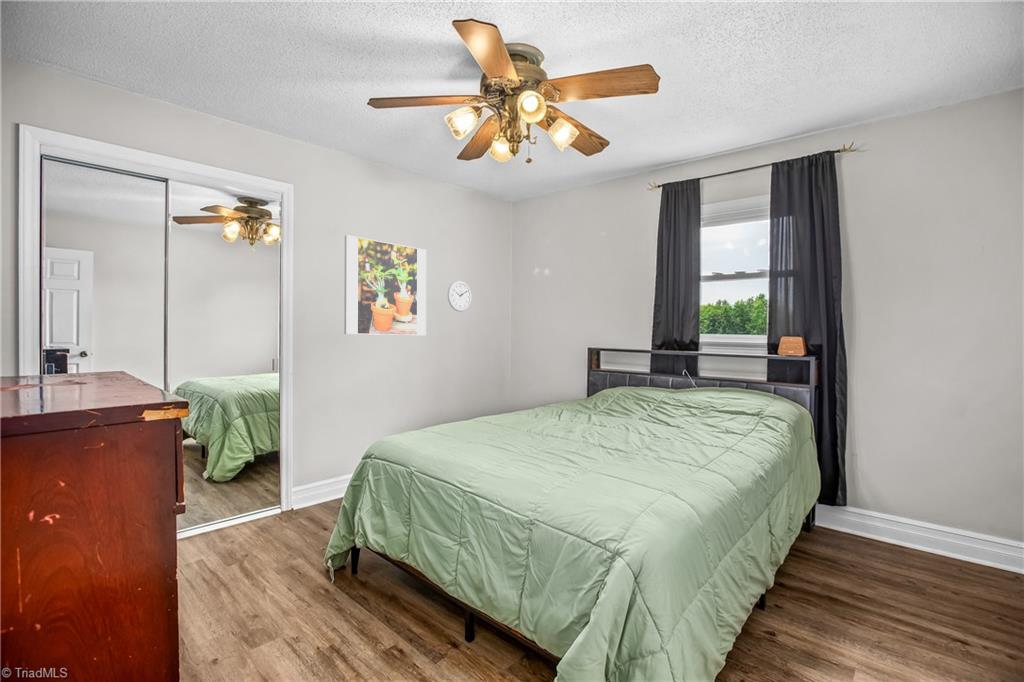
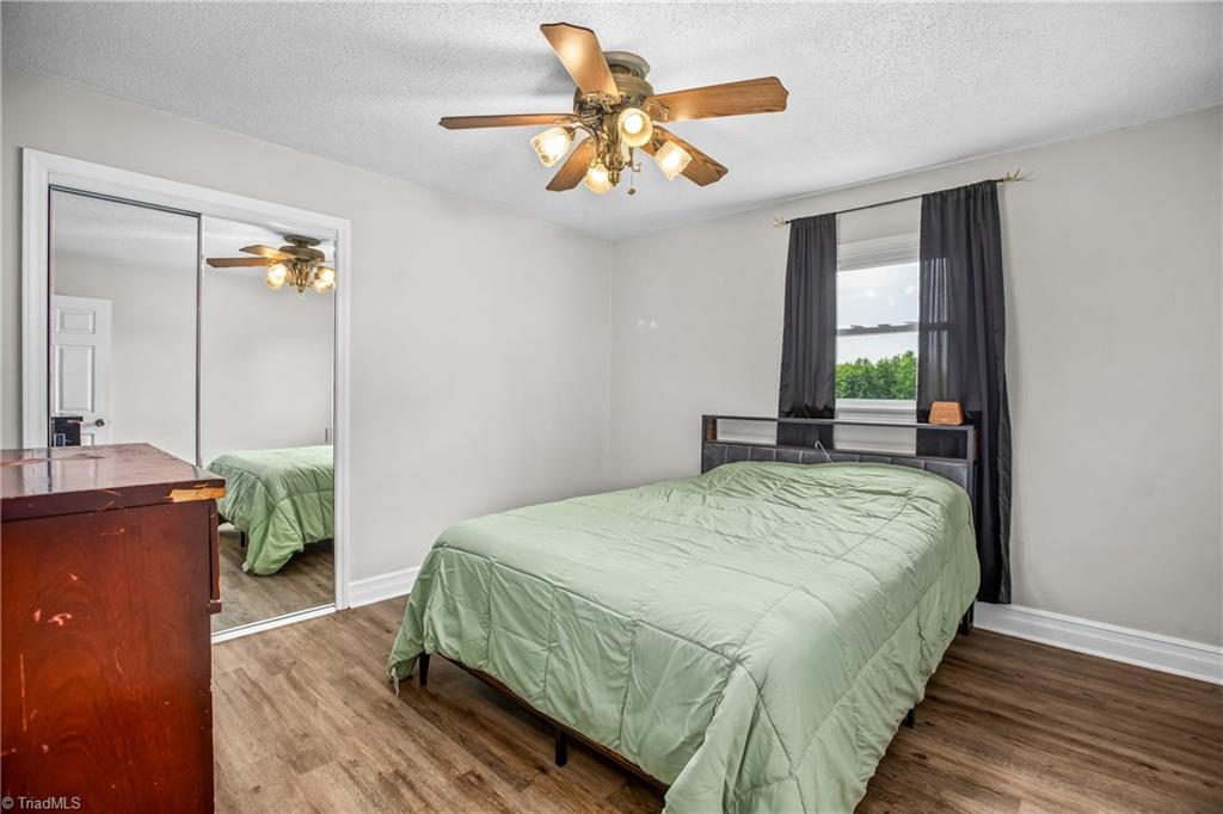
- wall clock [447,280,472,313]
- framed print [343,234,427,336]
